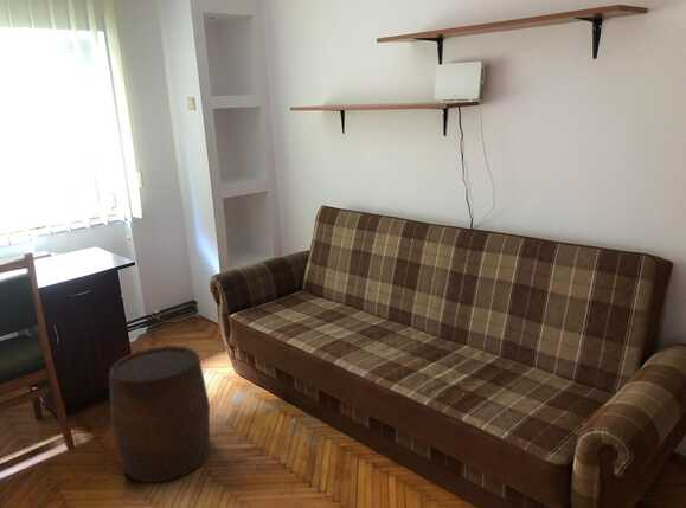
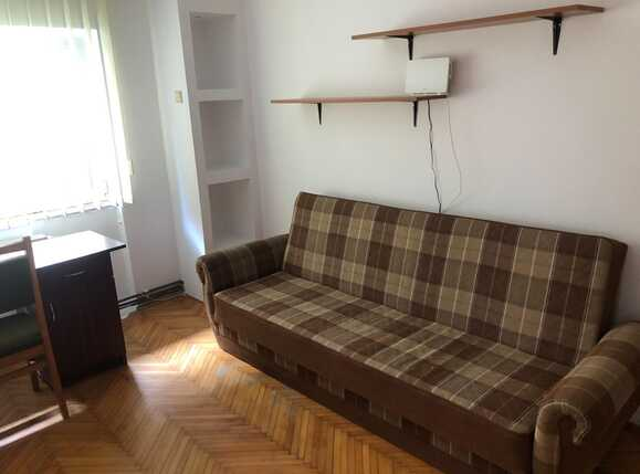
- stool [108,345,211,483]
